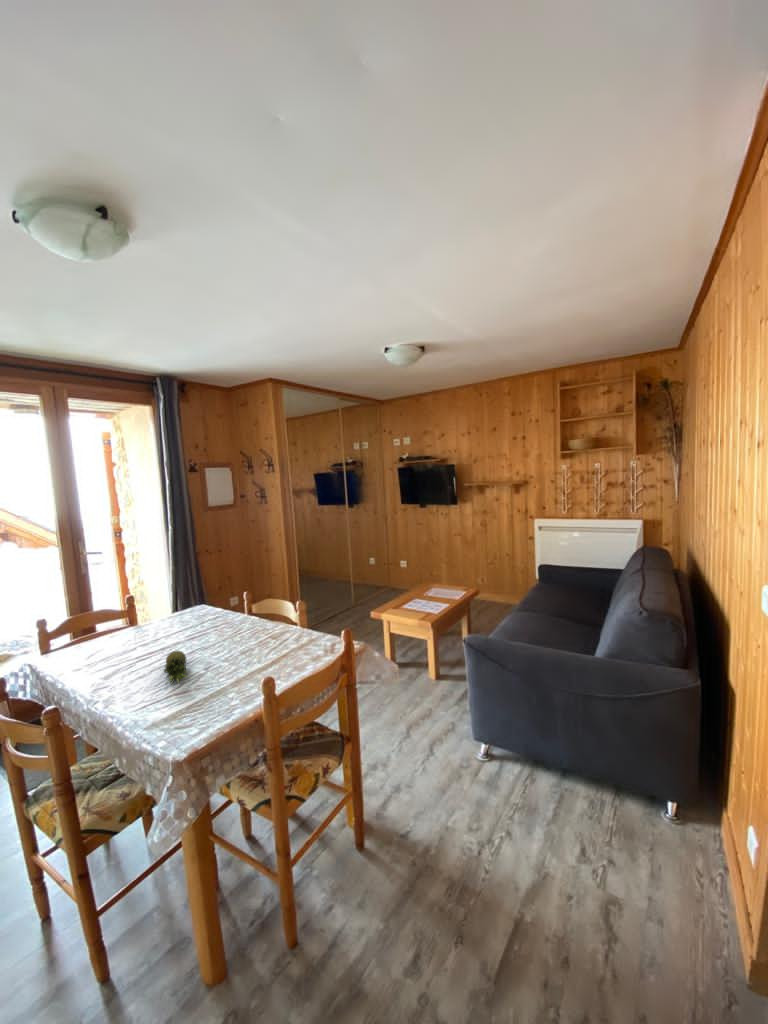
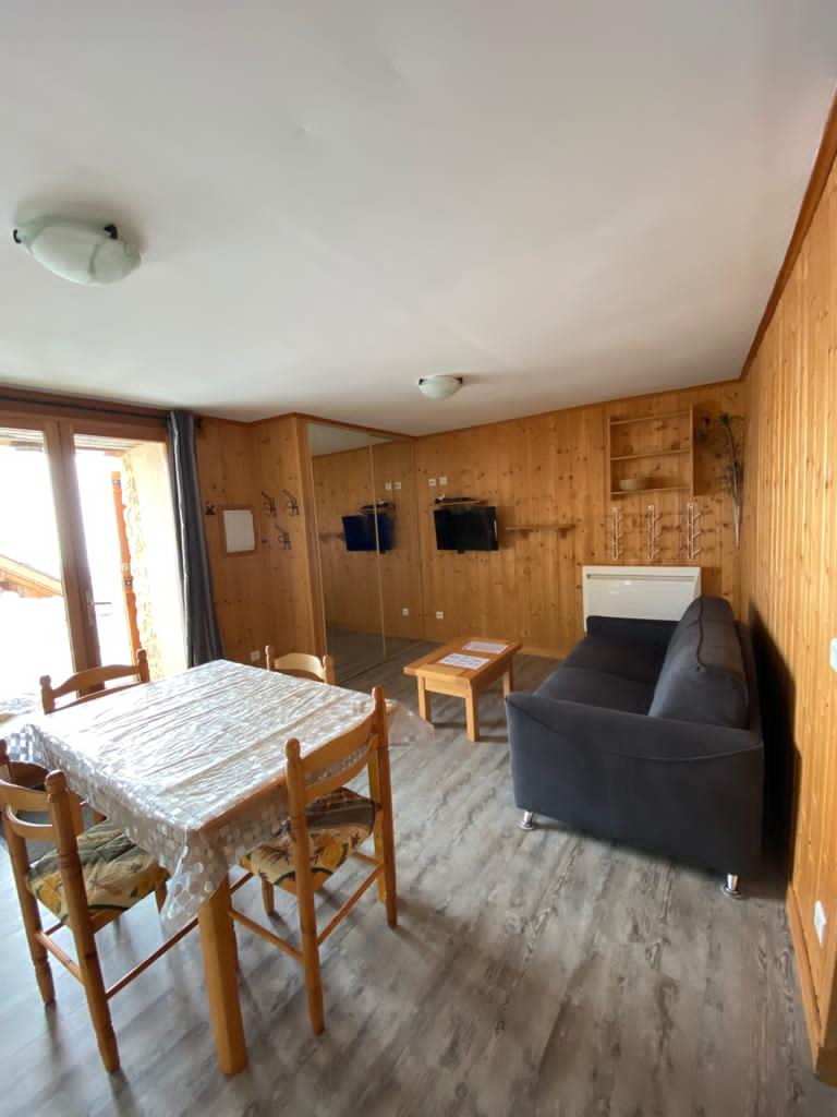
- fruit [162,650,188,686]
